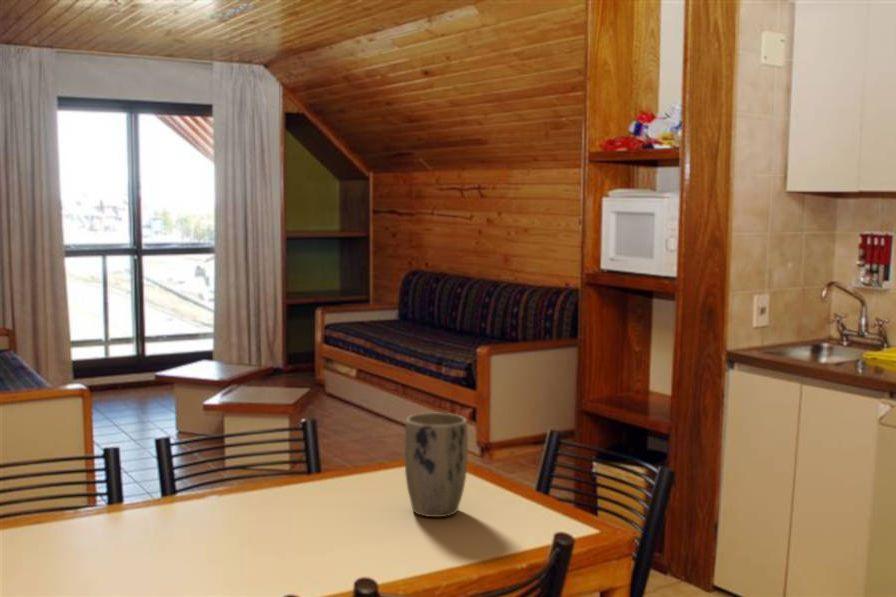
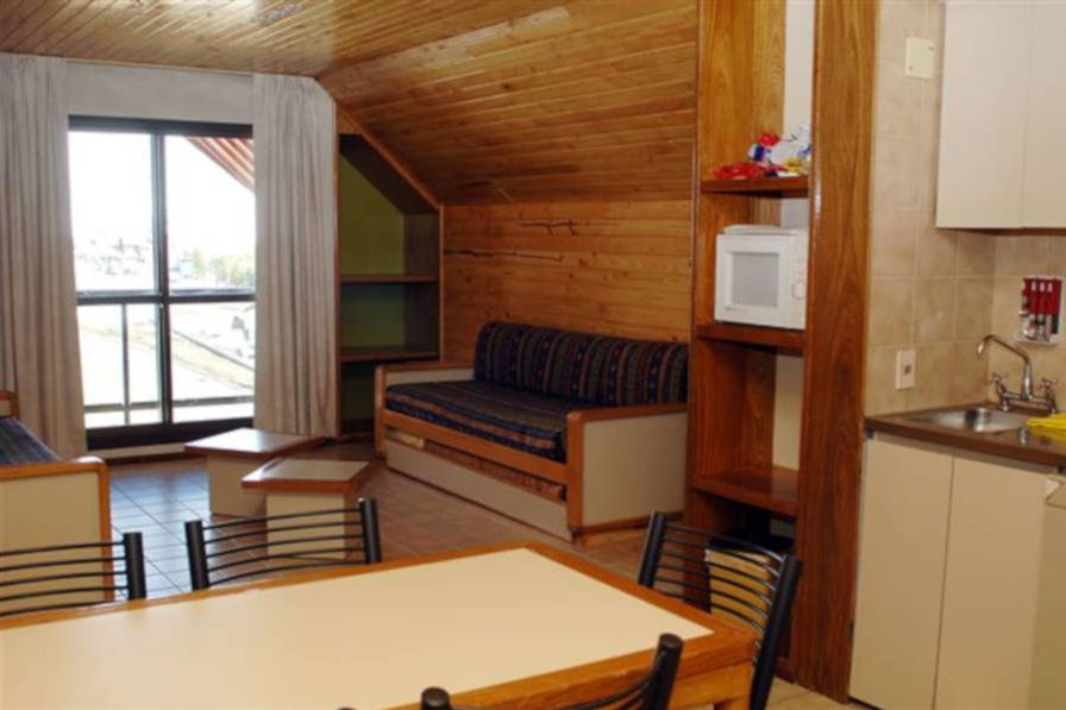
- plant pot [404,412,469,518]
